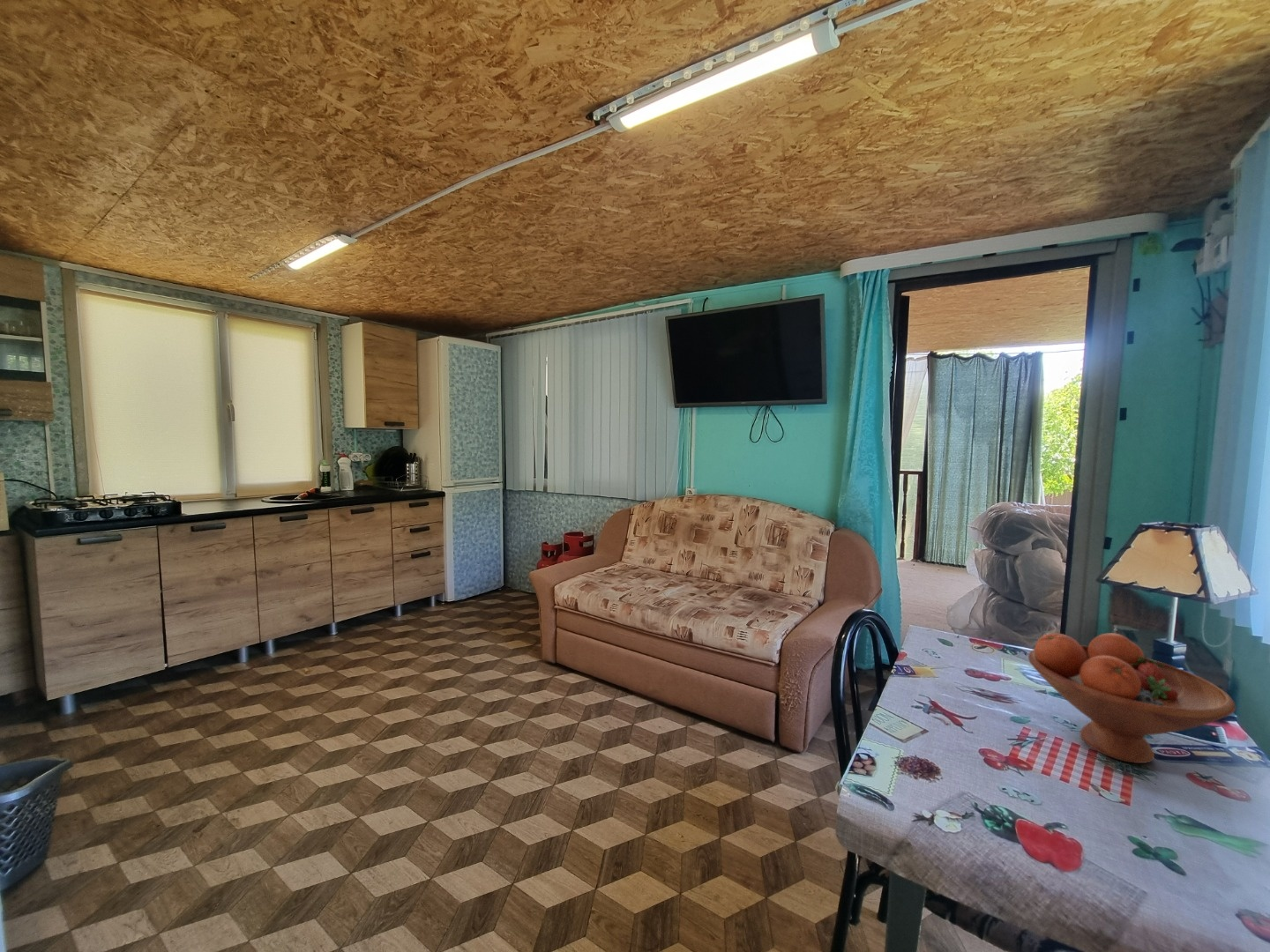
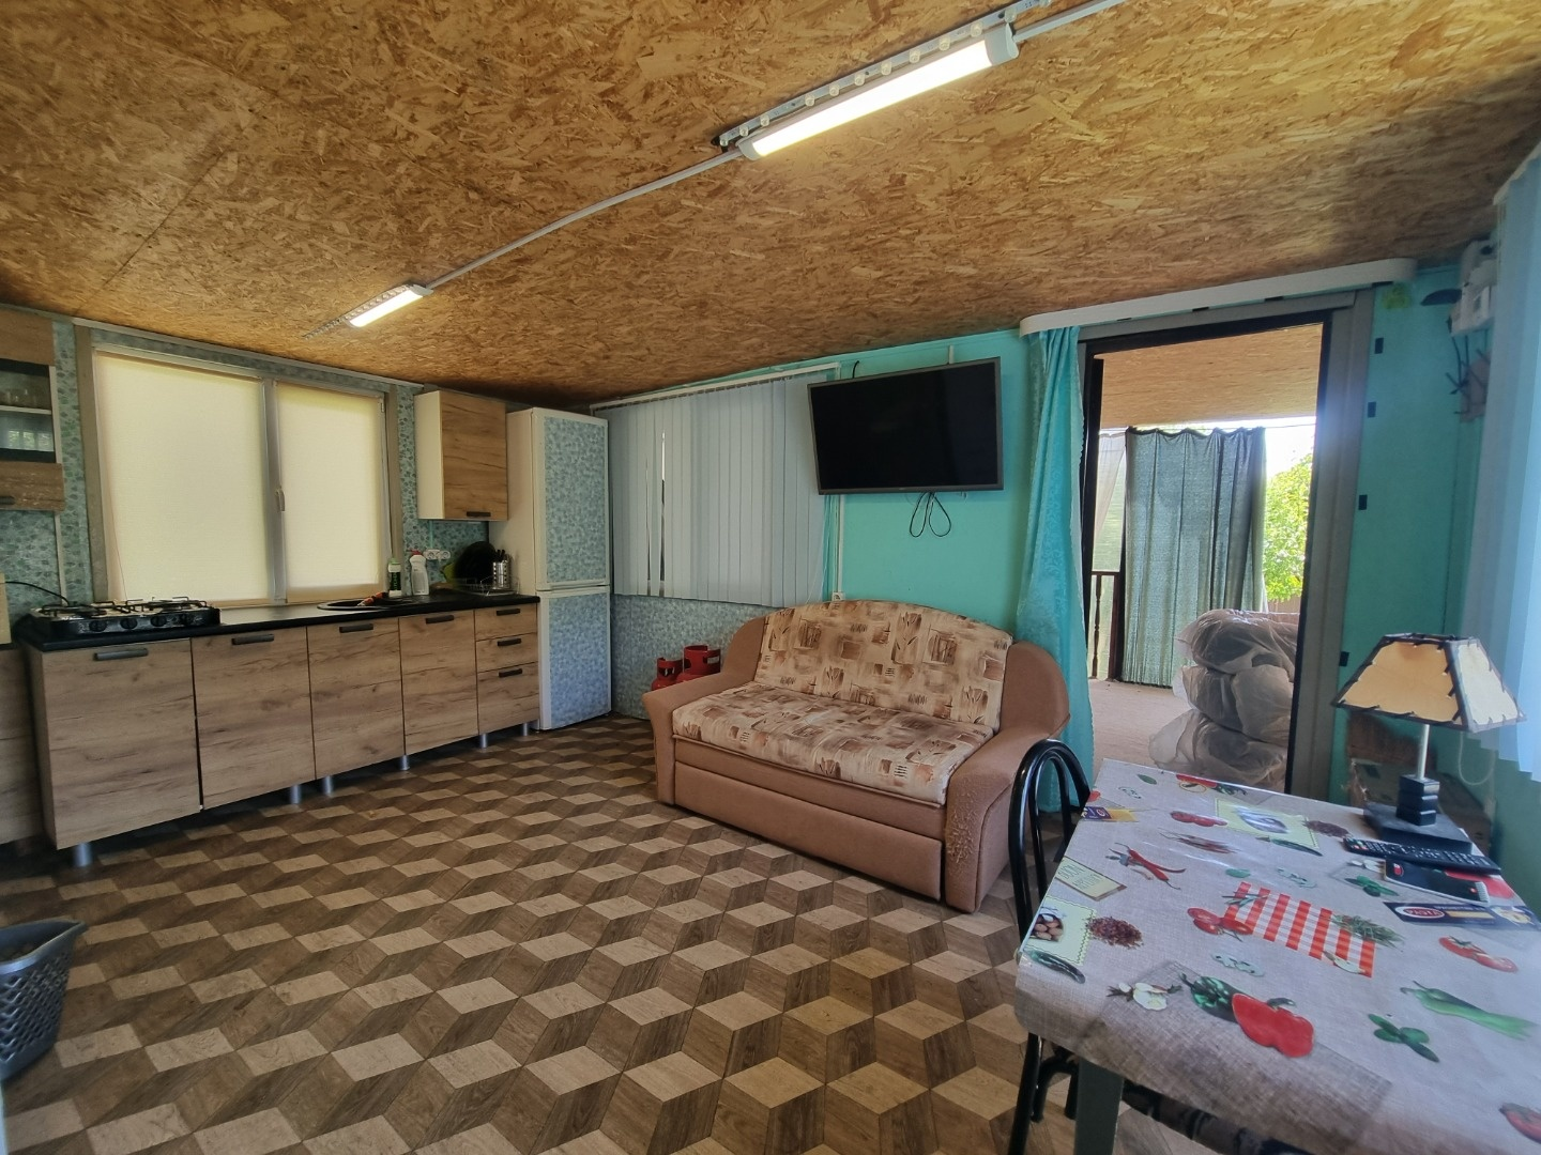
- fruit bowl [1027,632,1236,764]
